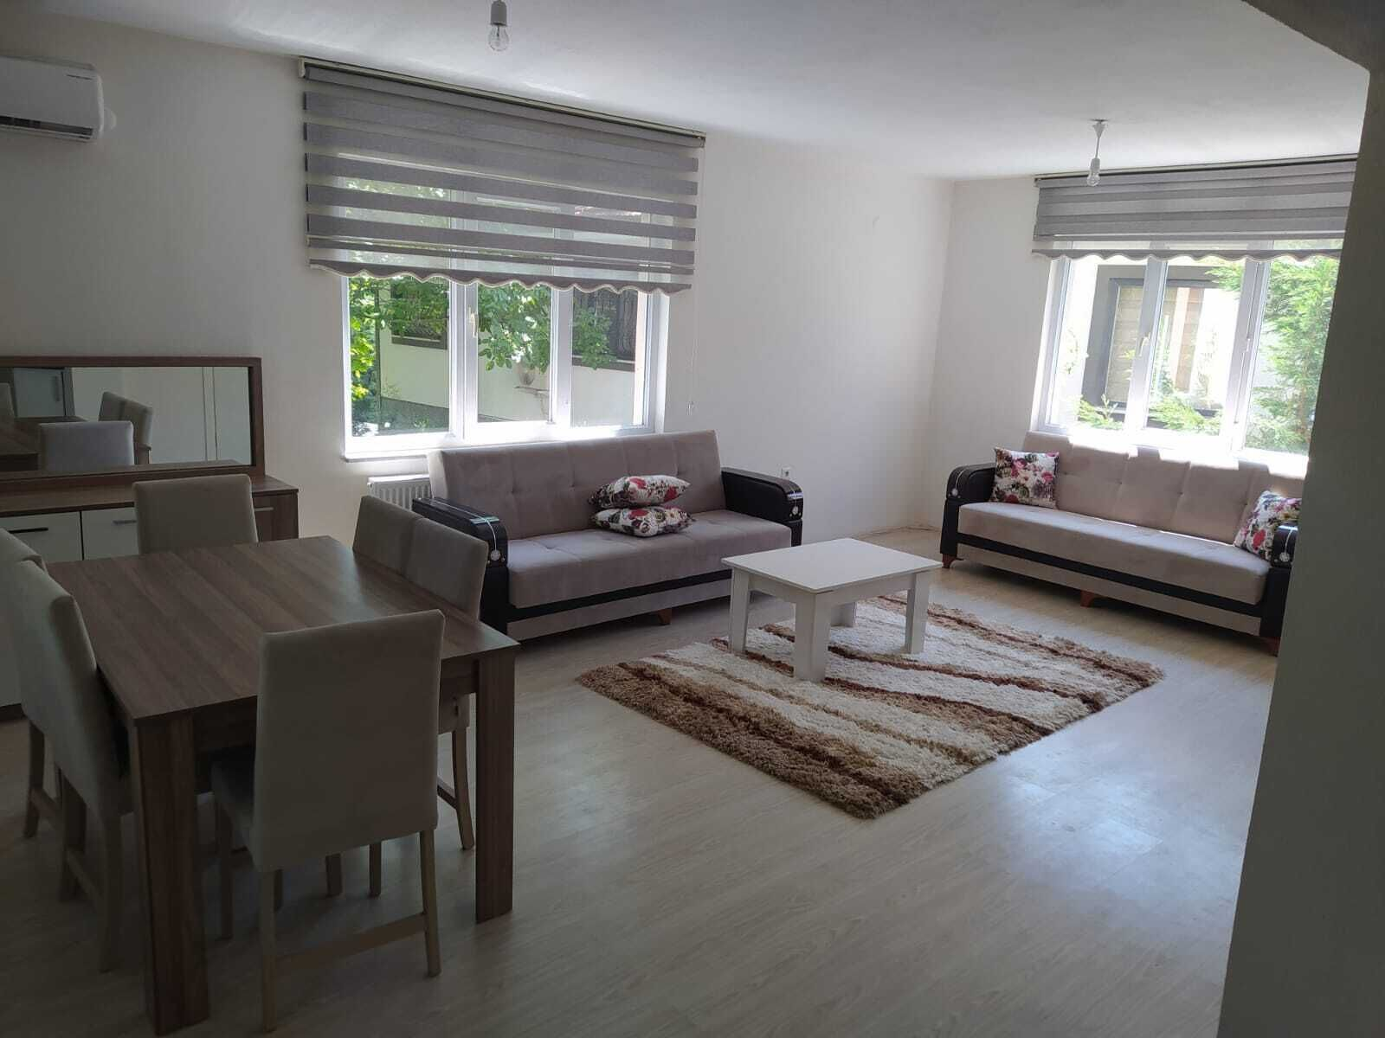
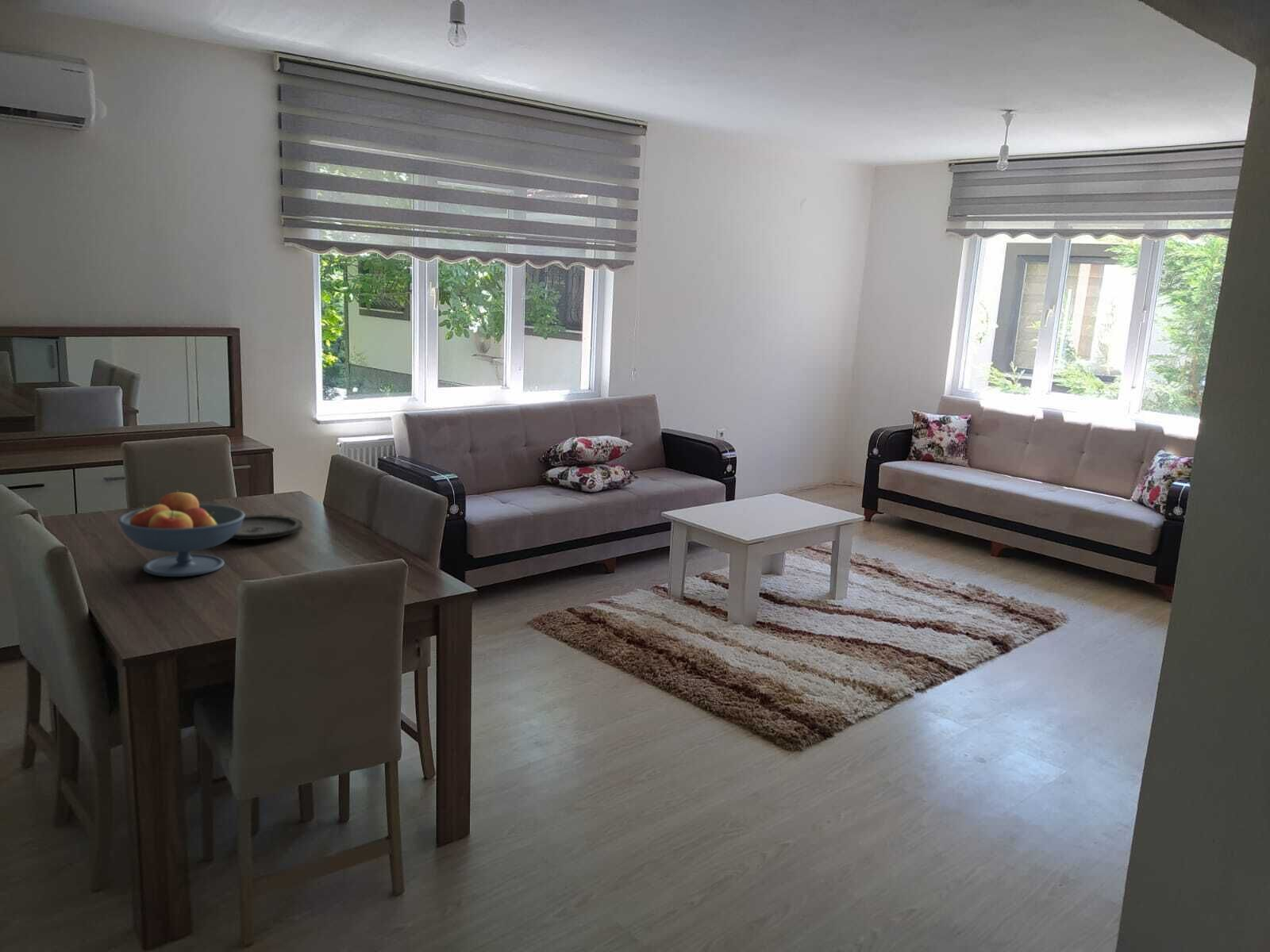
+ plate [230,514,304,540]
+ fruit bowl [117,489,246,578]
